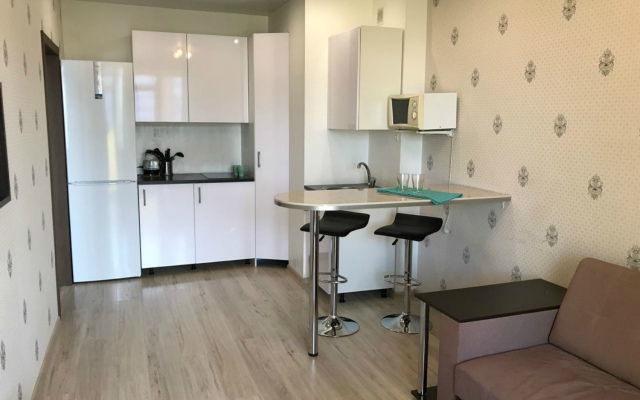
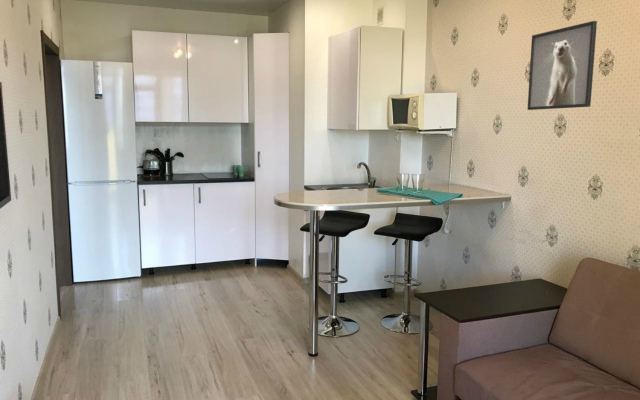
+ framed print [526,20,598,111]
